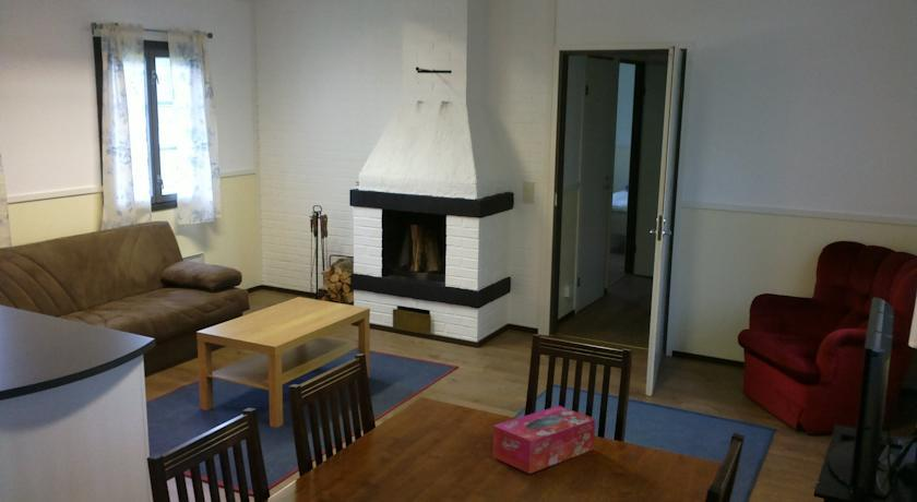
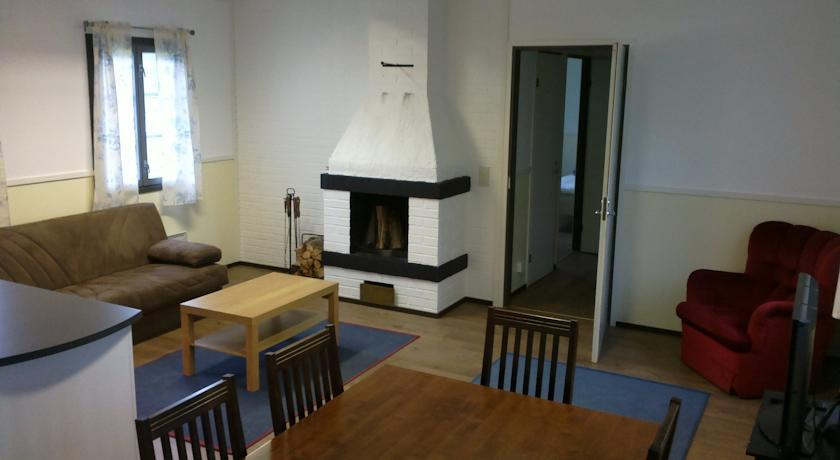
- tissue box [492,405,596,475]
